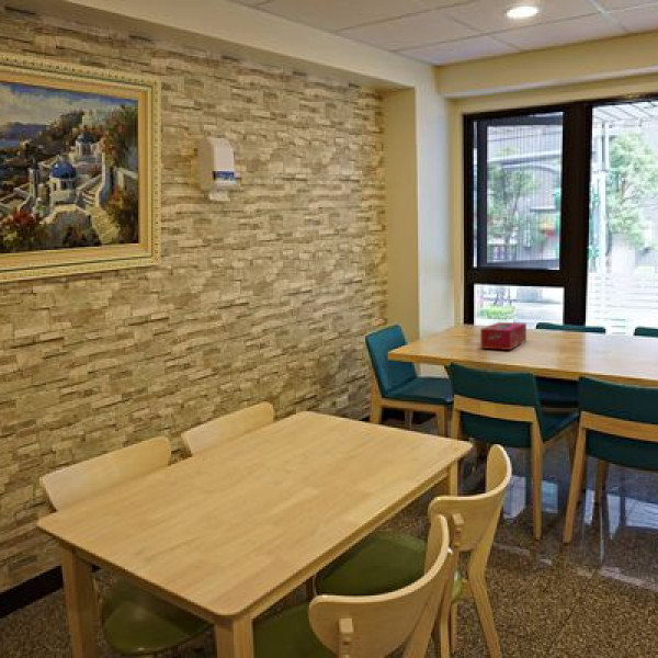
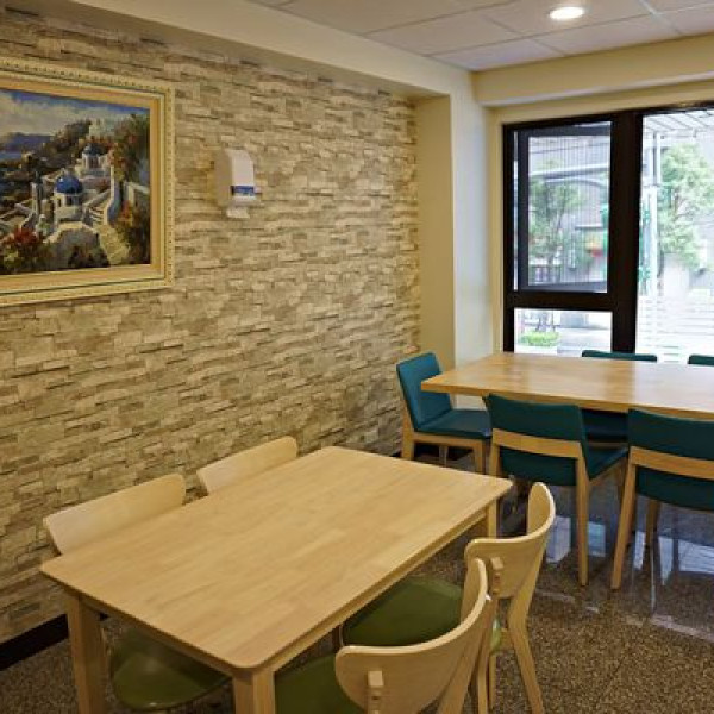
- tissue box [479,321,527,351]
